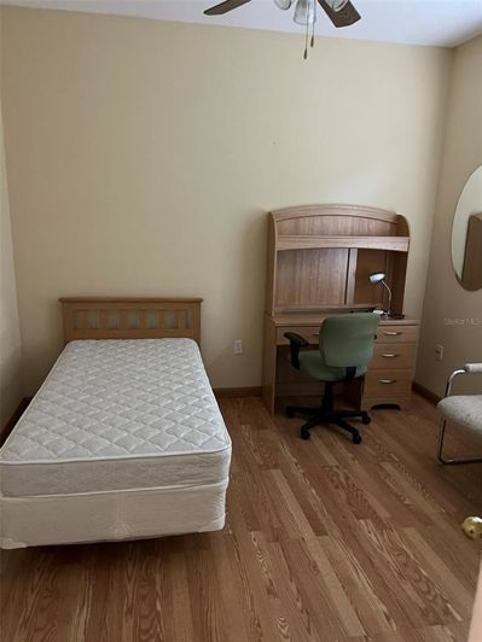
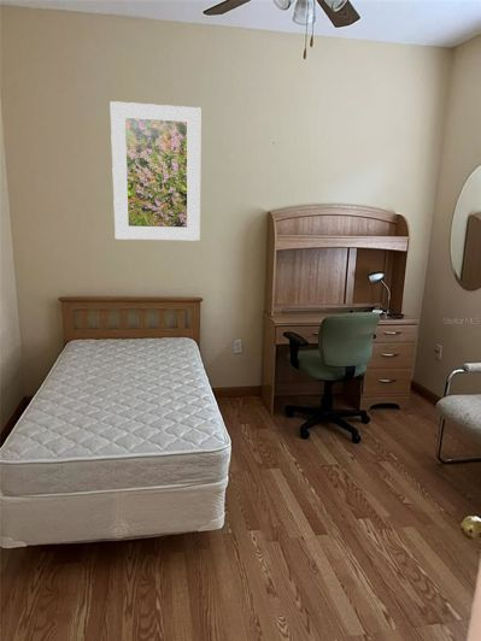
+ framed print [108,100,201,242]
